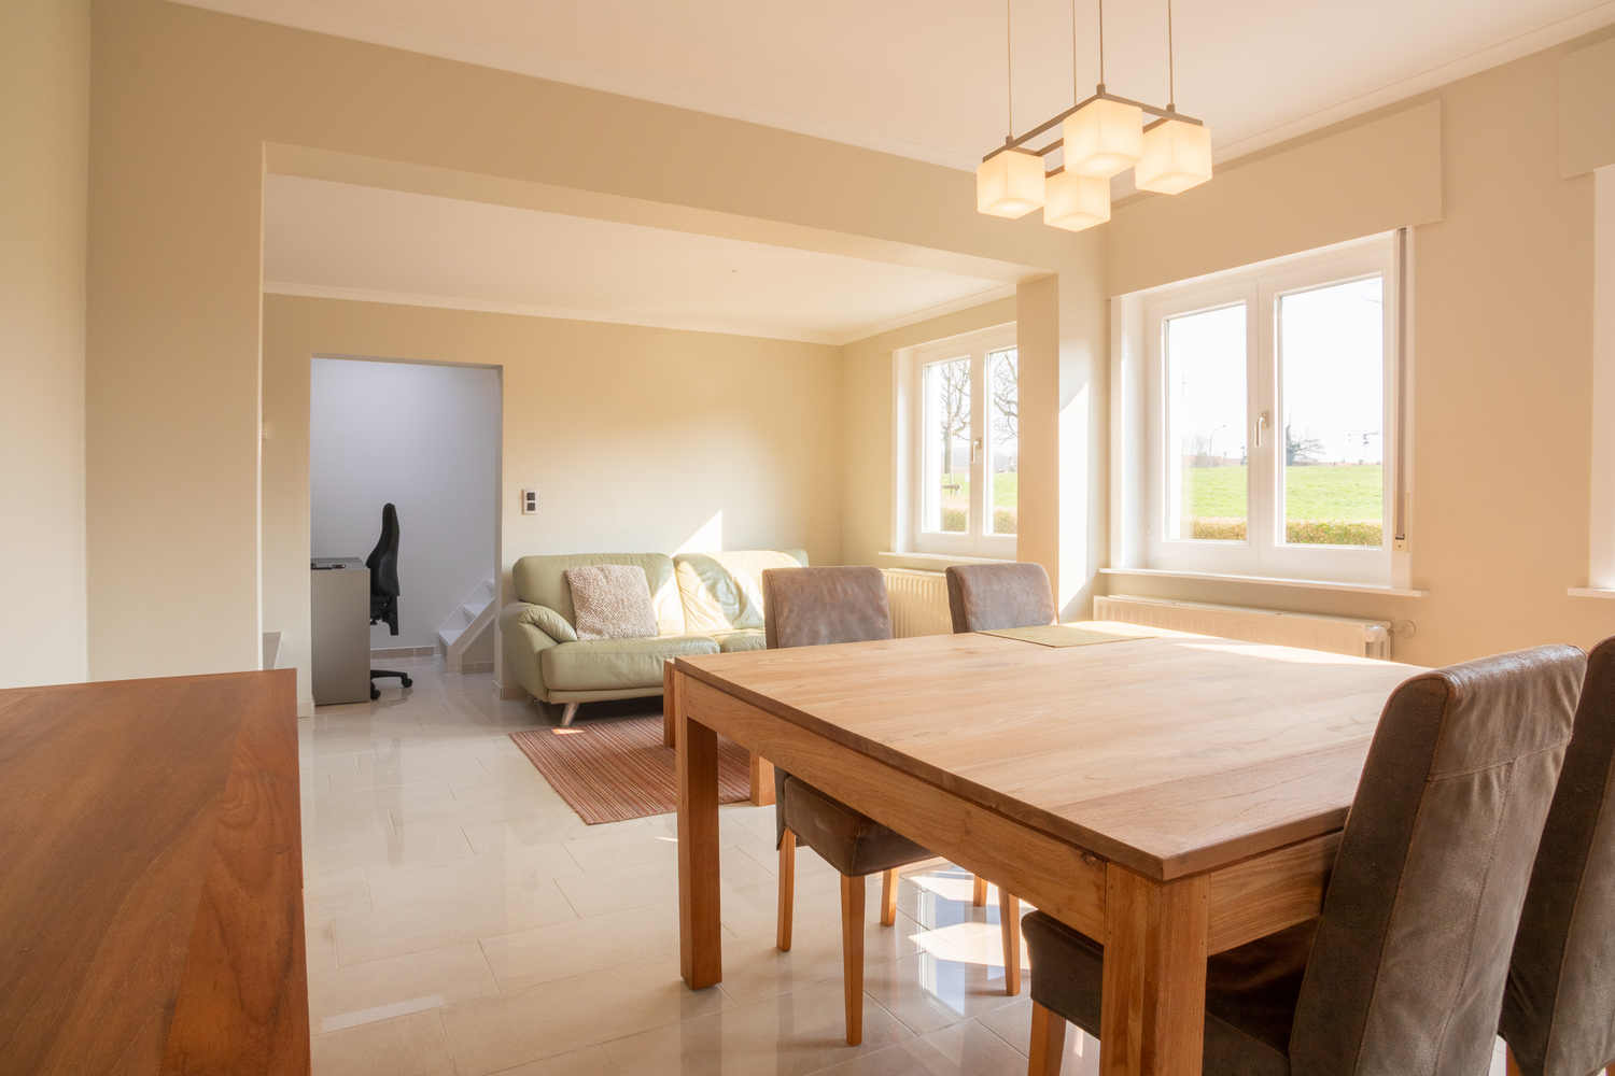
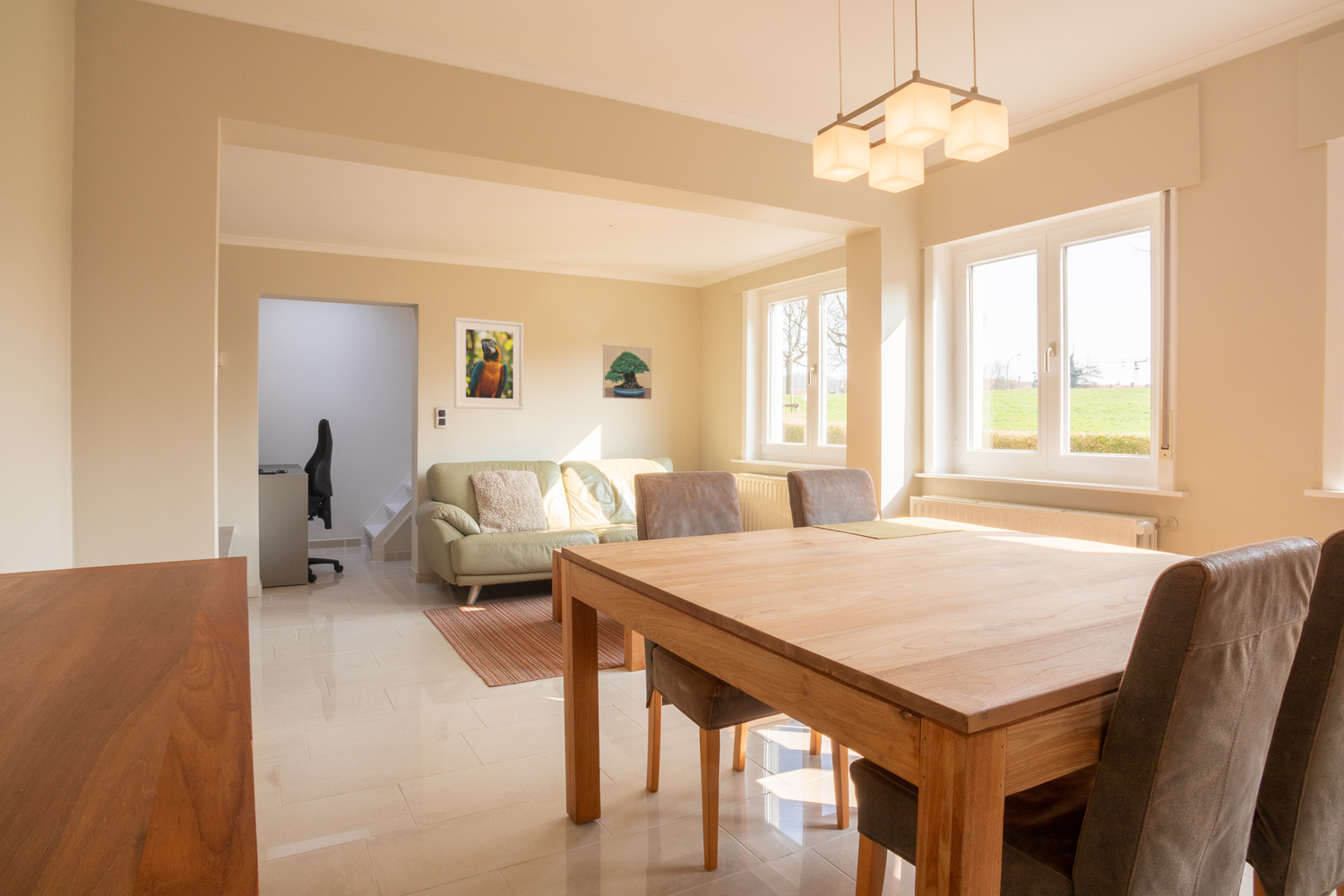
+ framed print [602,344,652,401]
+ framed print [453,316,524,410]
